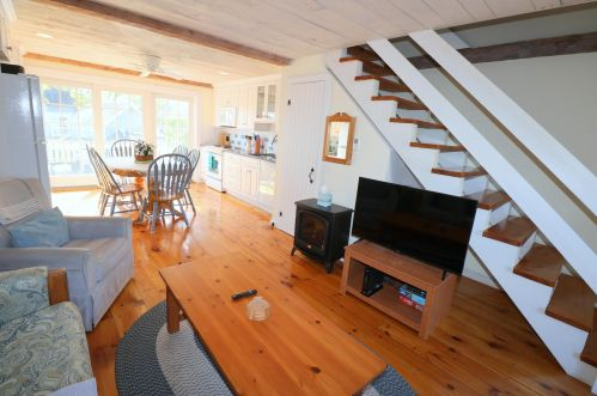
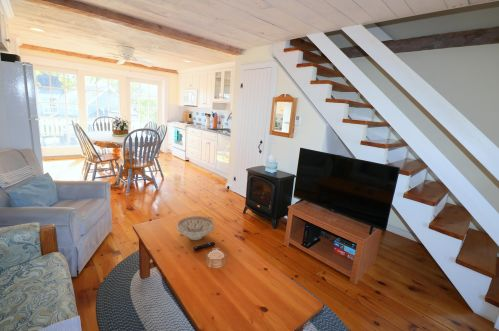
+ decorative bowl [176,215,215,241]
